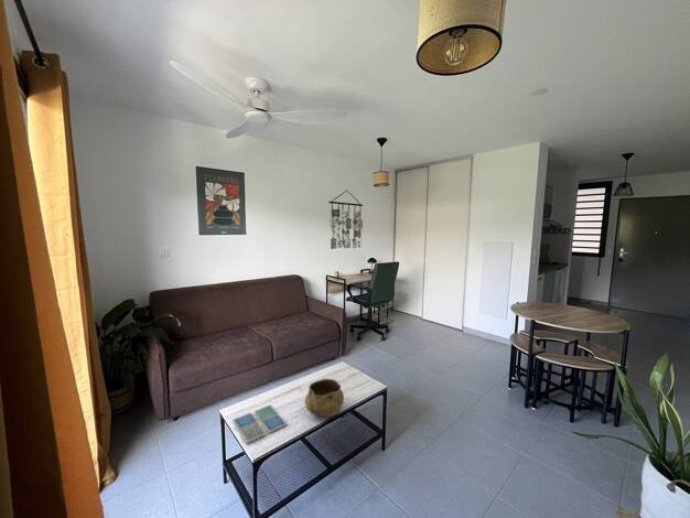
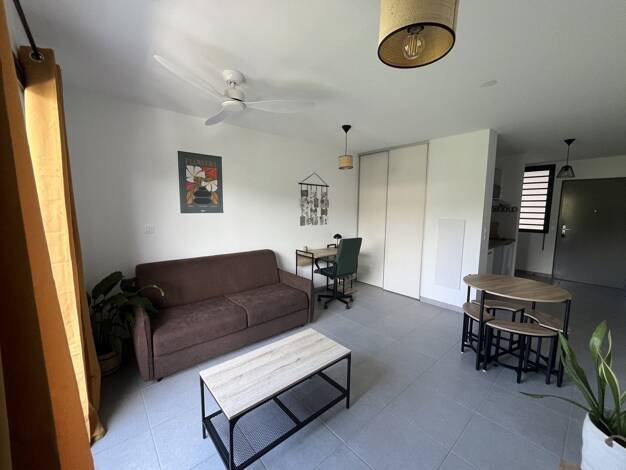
- drink coaster [231,403,288,444]
- decorative bowl [304,378,345,418]
